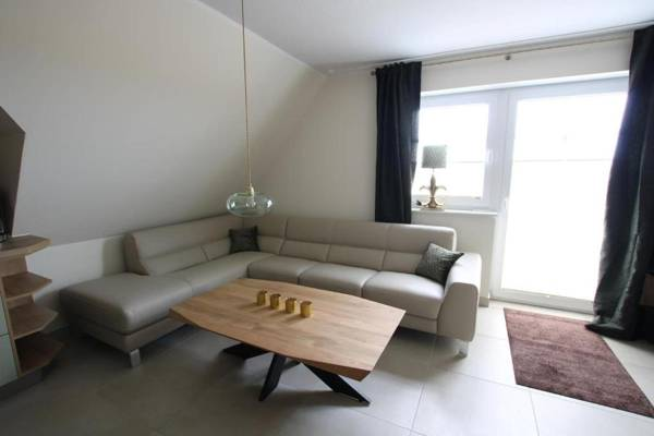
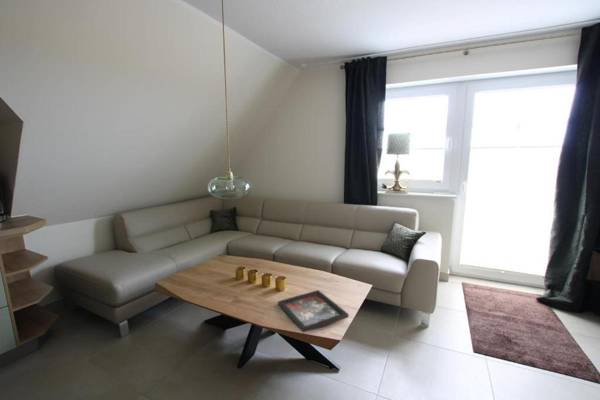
+ decorative tray [277,289,350,333]
